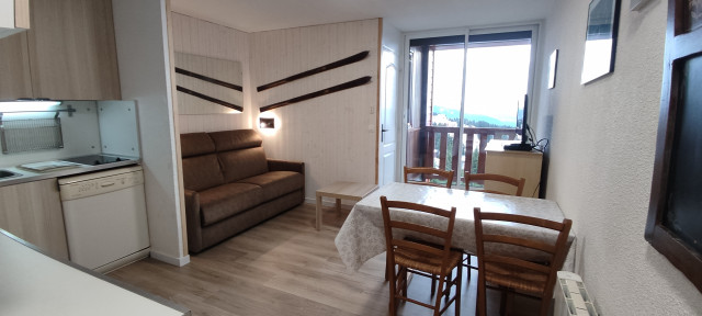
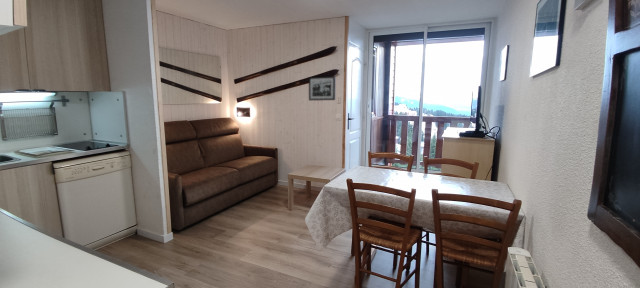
+ picture frame [308,75,337,101]
